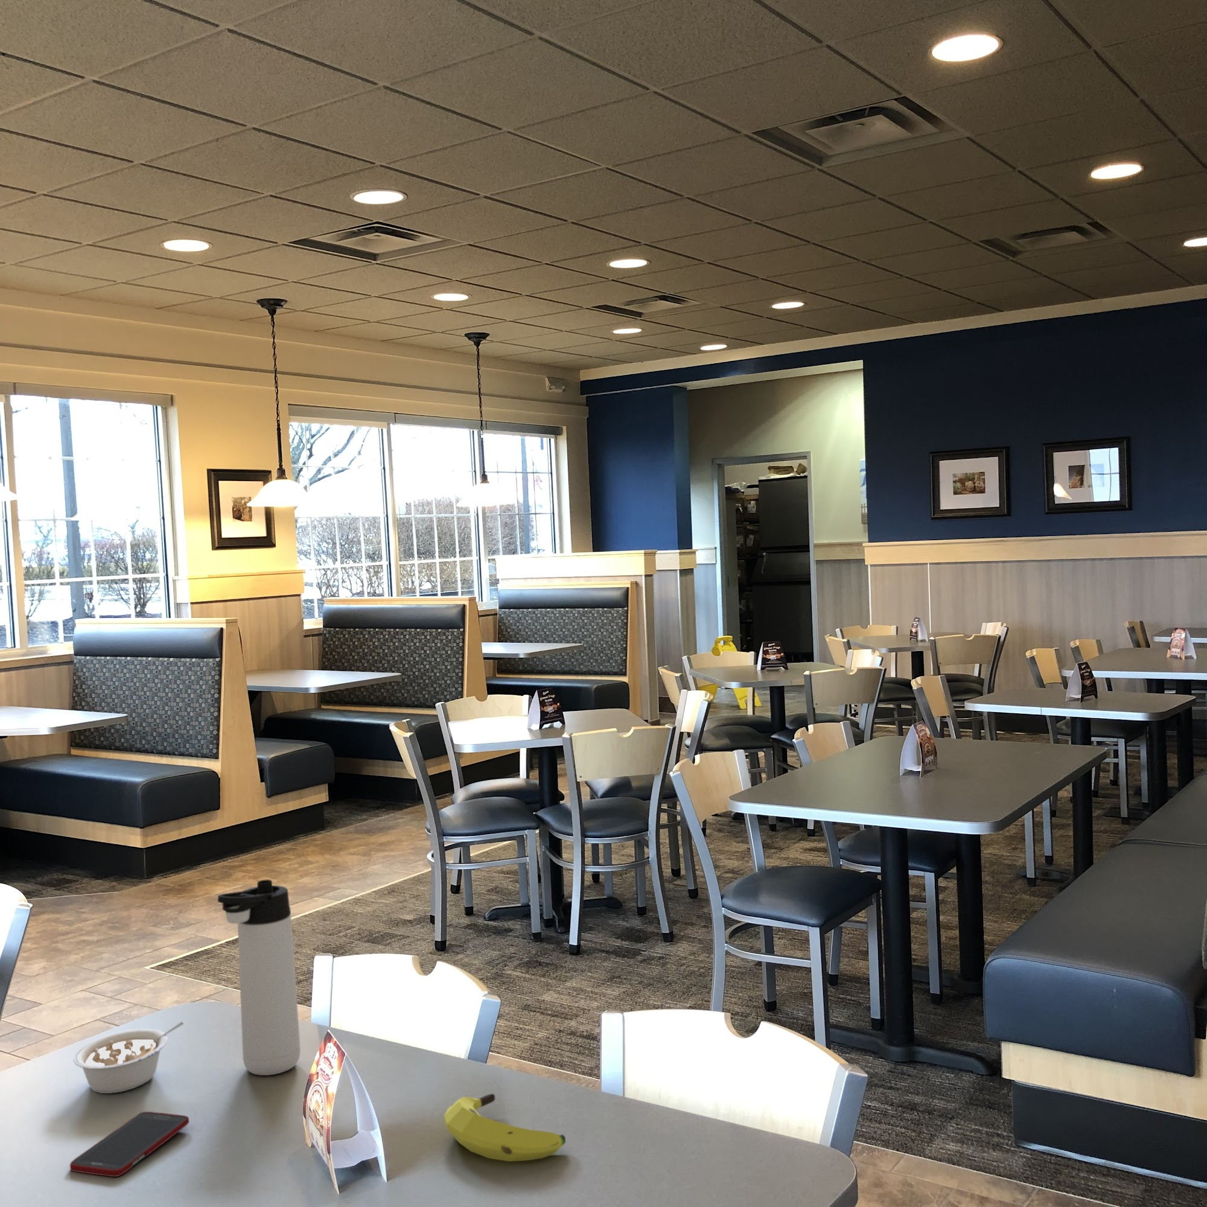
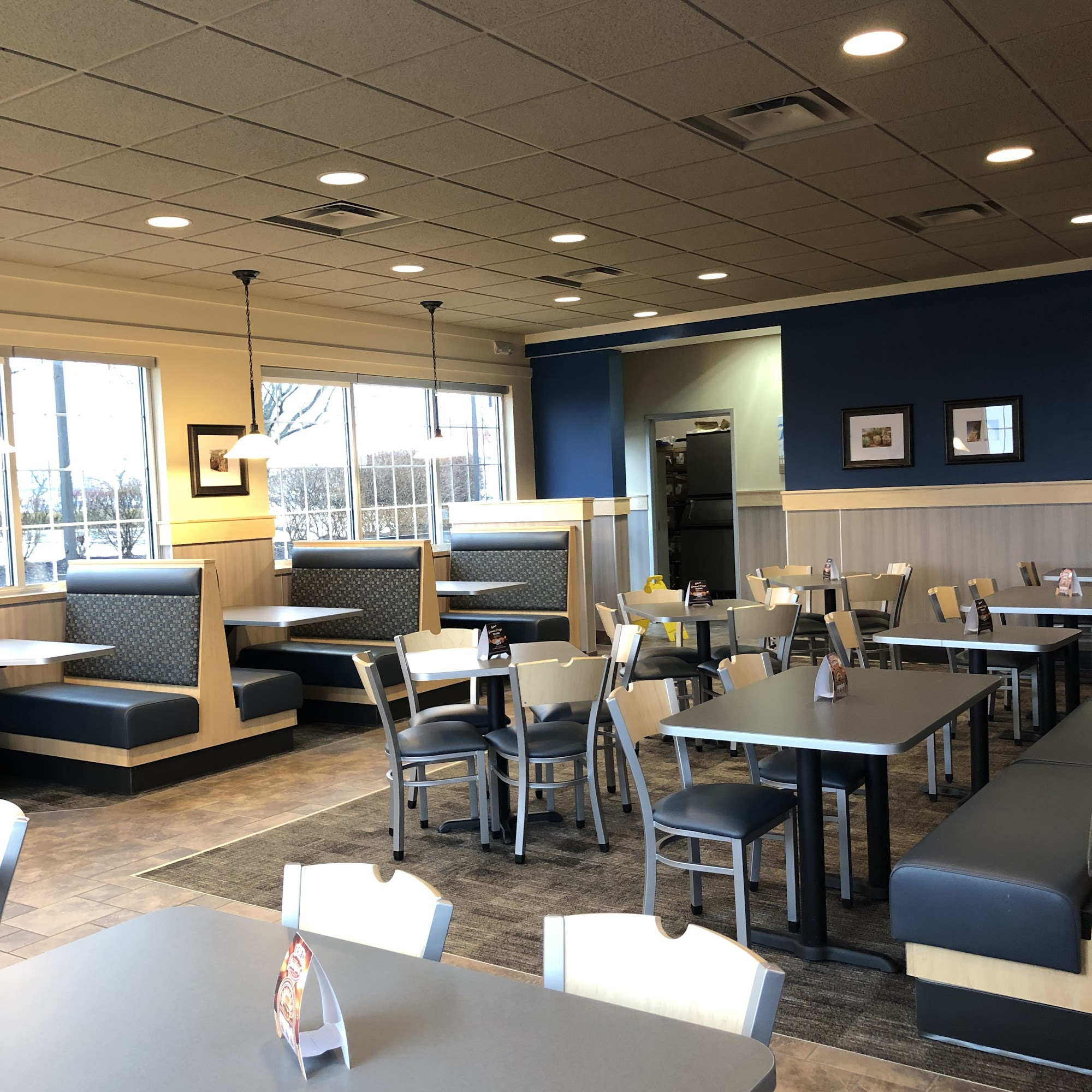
- thermos bottle [218,879,301,1077]
- legume [73,1021,185,1094]
- cell phone [70,1111,189,1177]
- banana [443,1093,566,1163]
